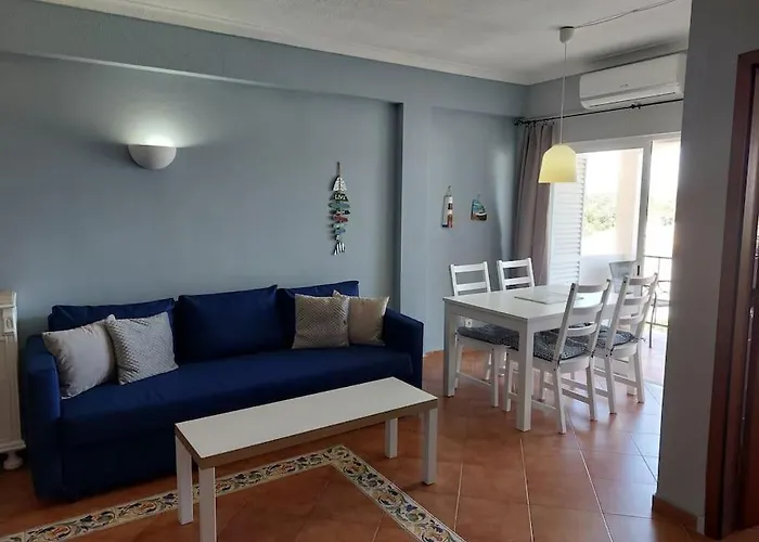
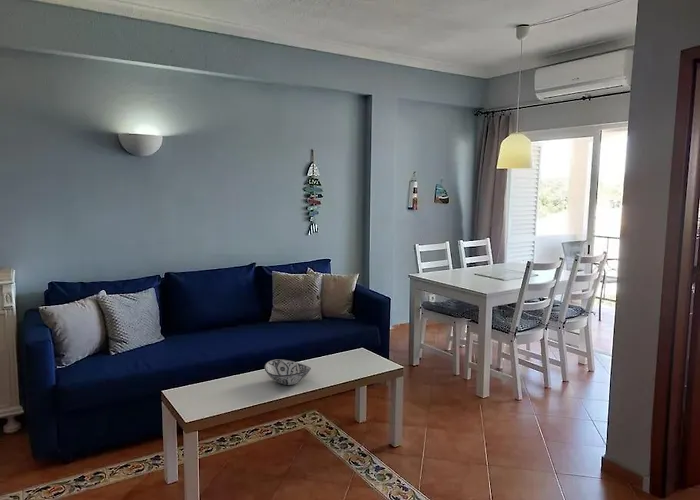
+ decorative bowl [263,358,312,386]
